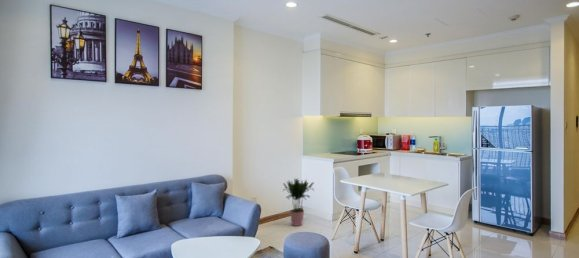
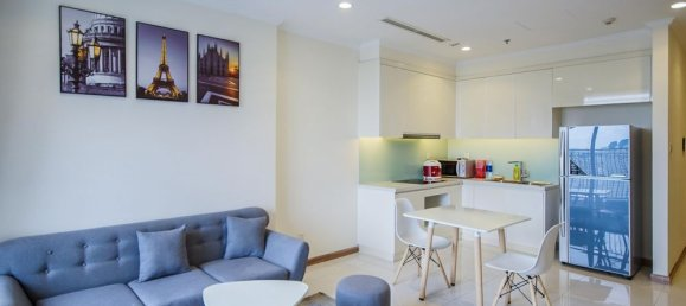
- potted plant [282,177,315,227]
